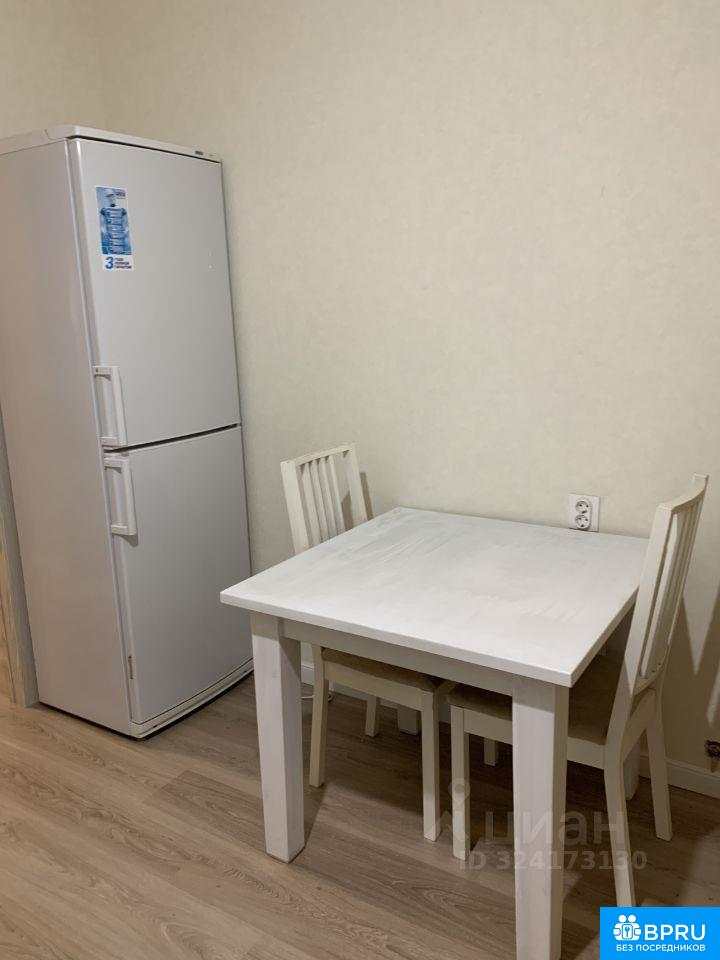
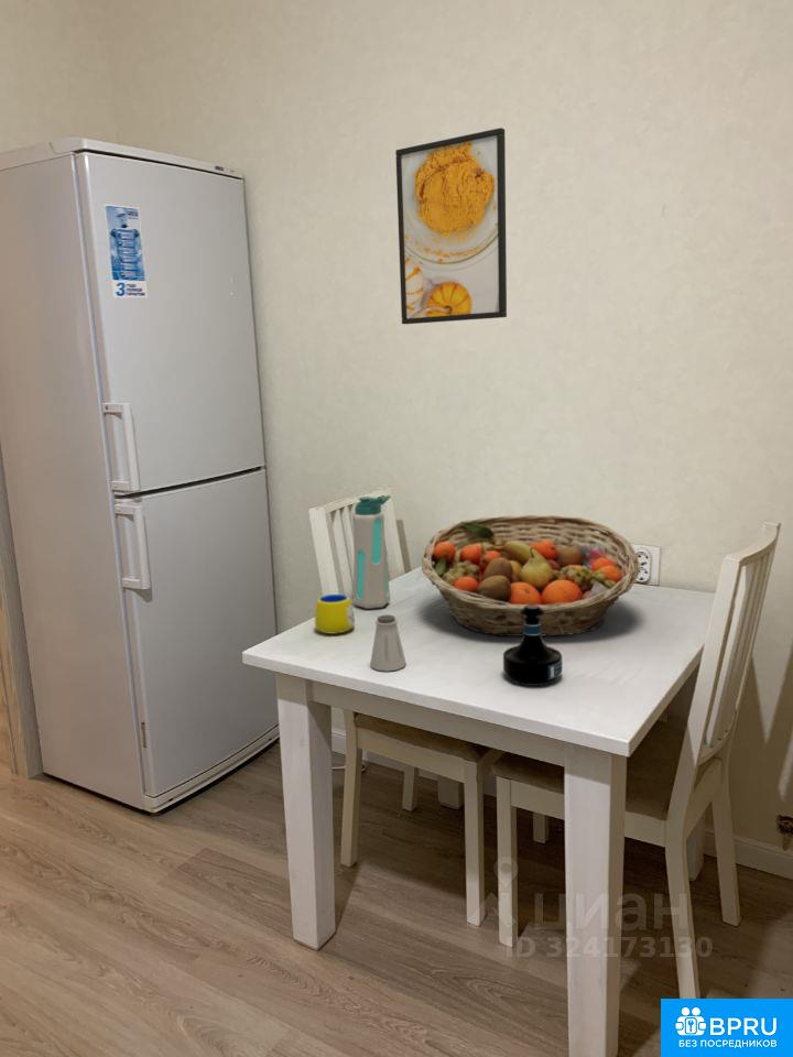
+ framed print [394,127,508,325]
+ water bottle [351,494,392,610]
+ fruit basket [421,514,641,638]
+ saltshaker [369,613,408,672]
+ mug [314,593,356,634]
+ tequila bottle [502,604,563,687]
